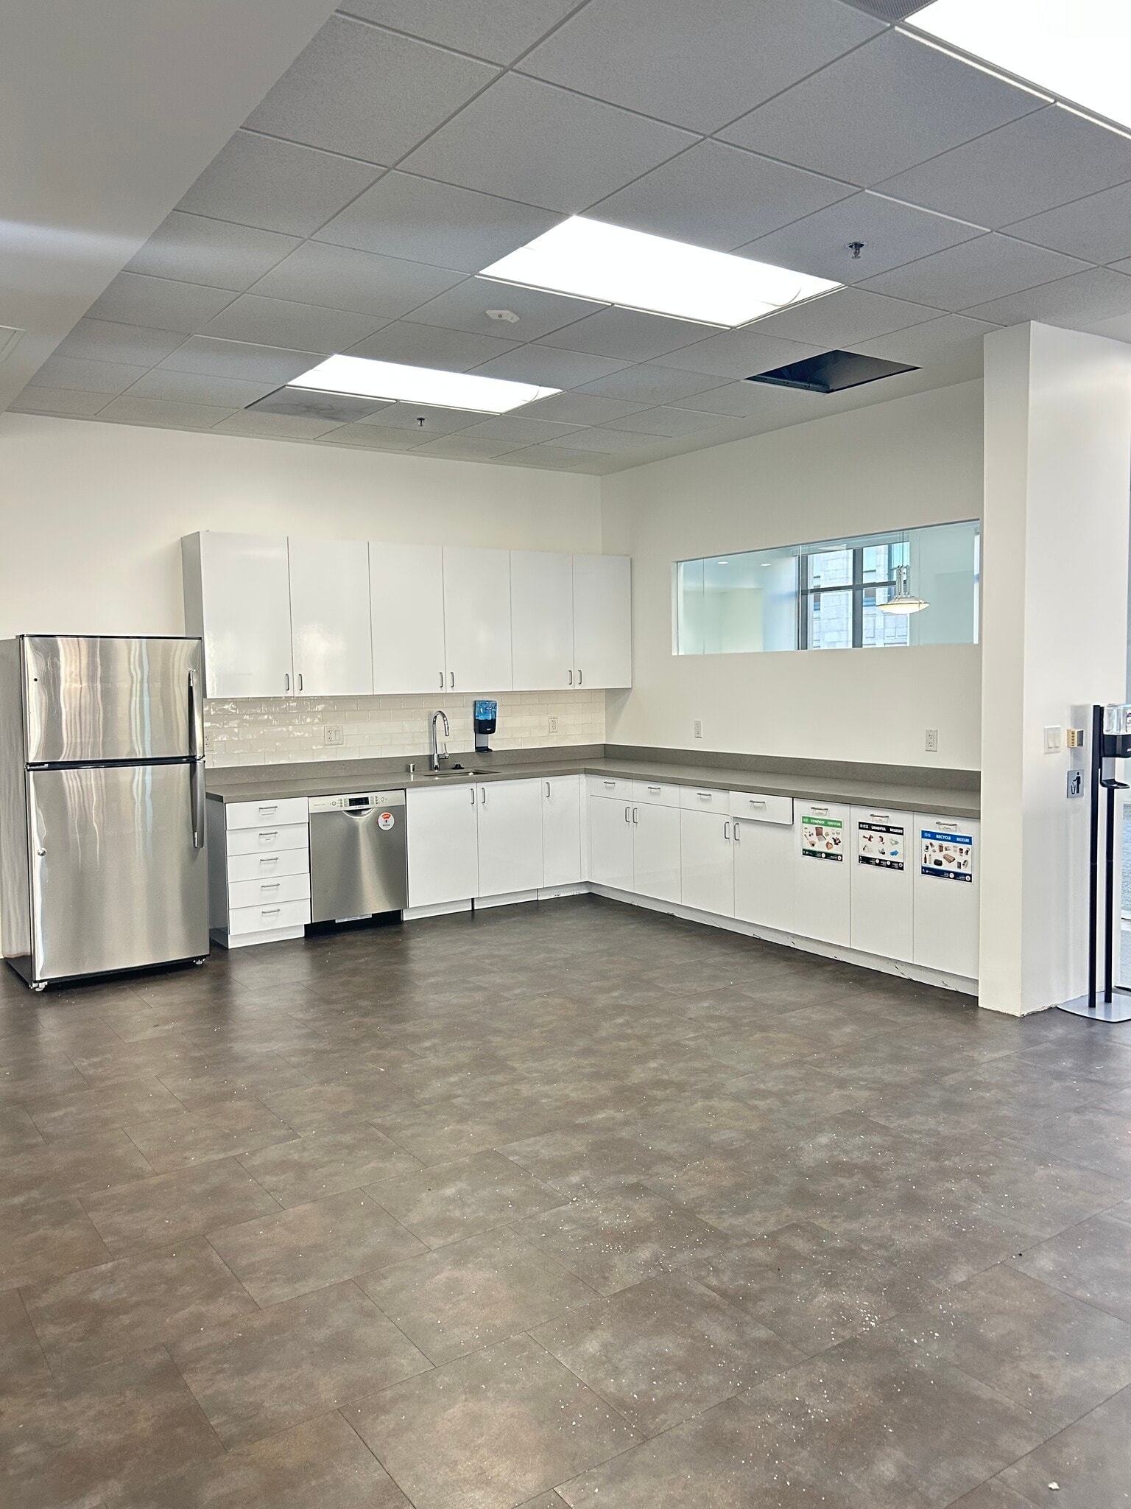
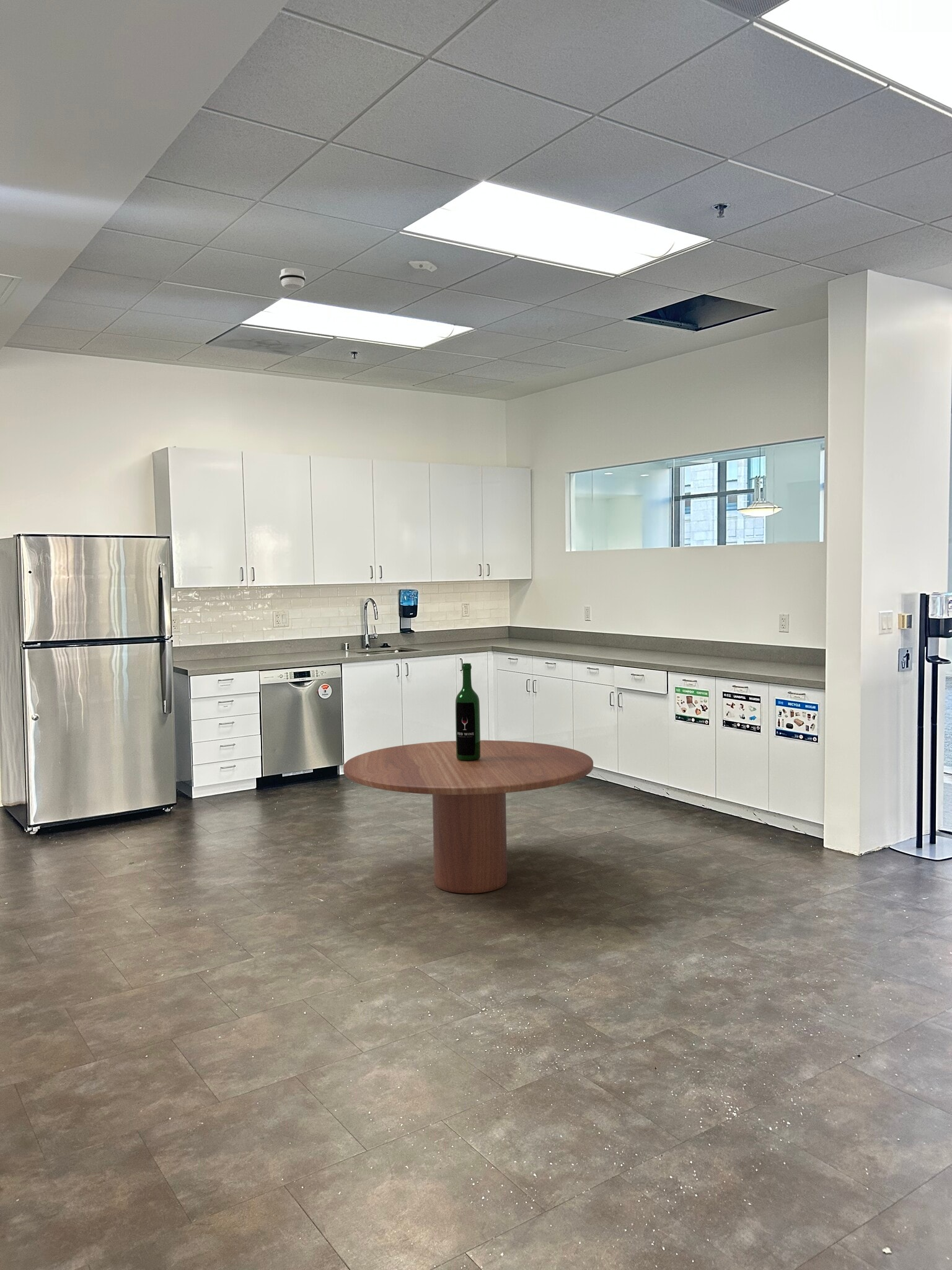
+ dining table [343,663,594,894]
+ smoke detector [279,267,306,290]
